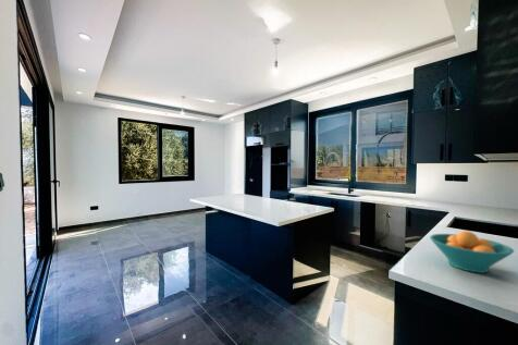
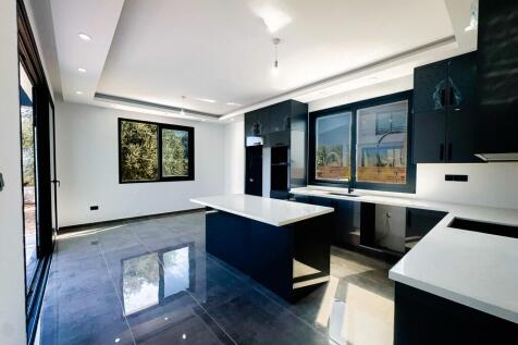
- fruit bowl [429,230,515,274]
